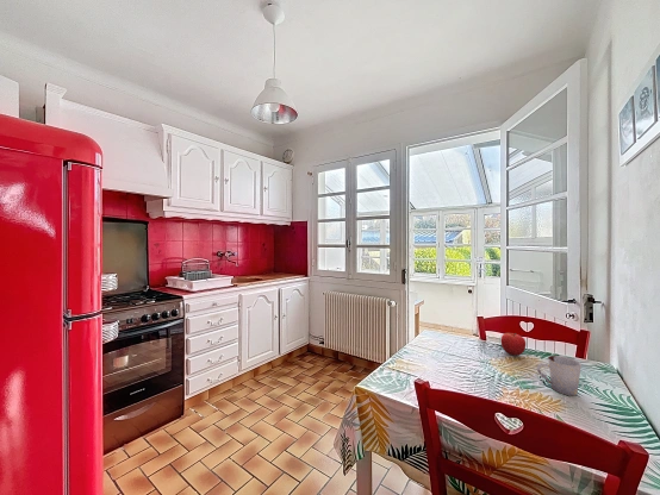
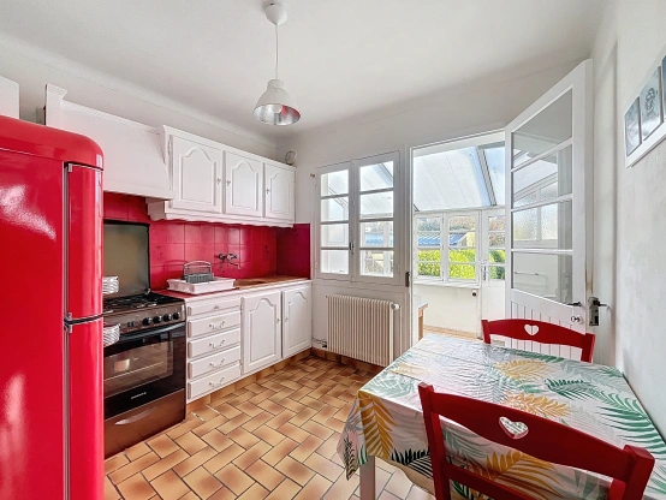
- fruit [499,332,527,357]
- cup [536,355,583,396]
